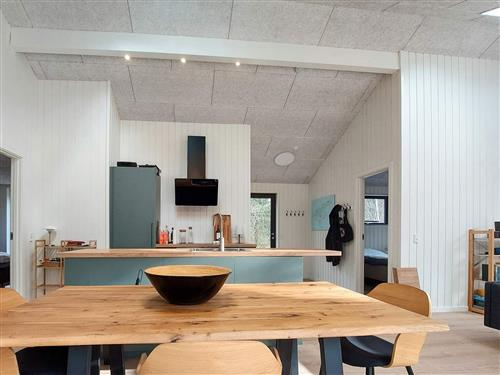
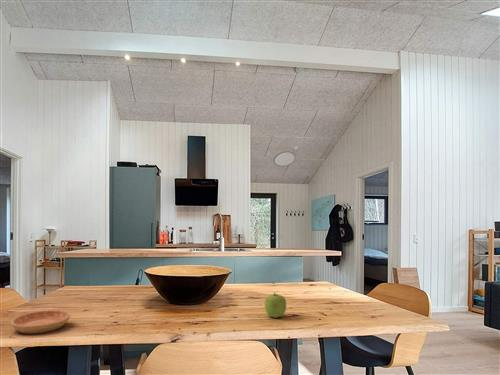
+ saucer [10,309,71,335]
+ fruit [264,291,287,319]
